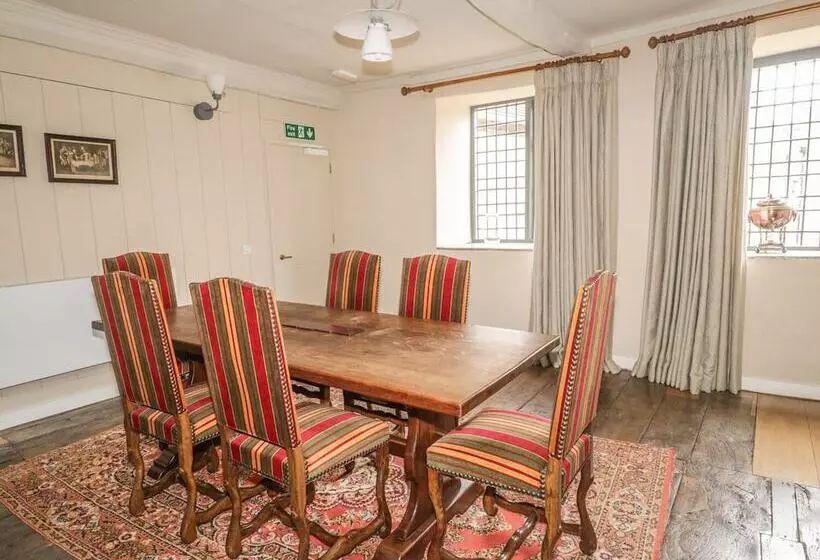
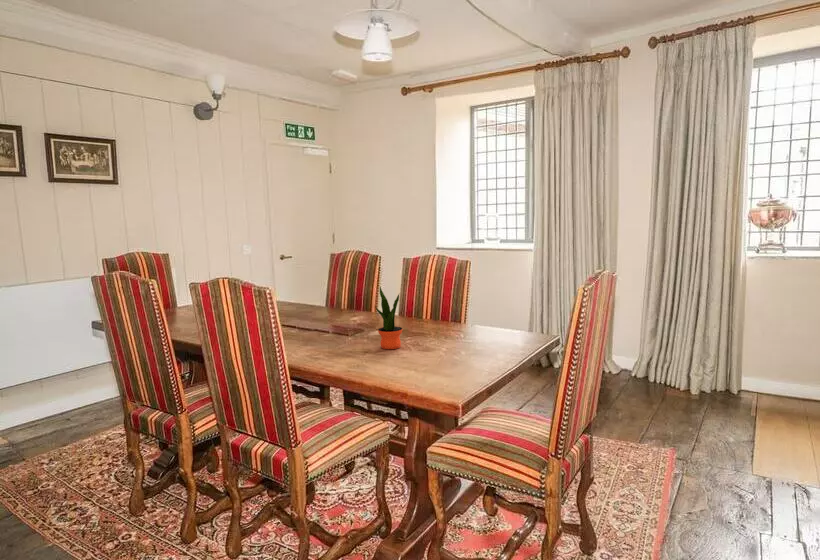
+ potted plant [374,286,403,350]
